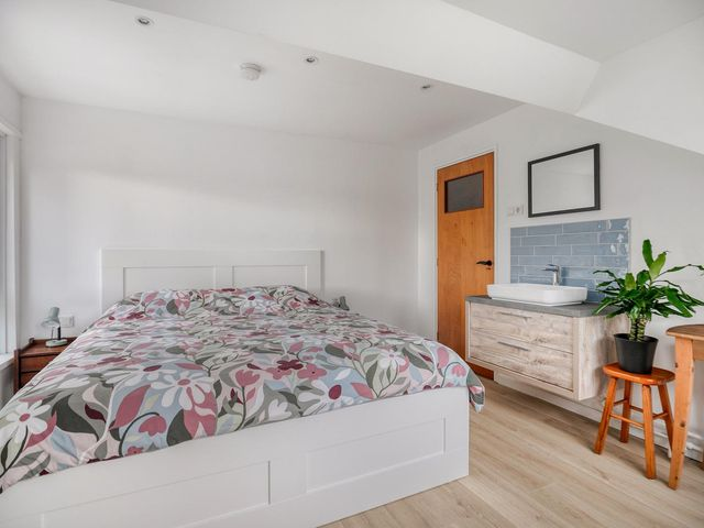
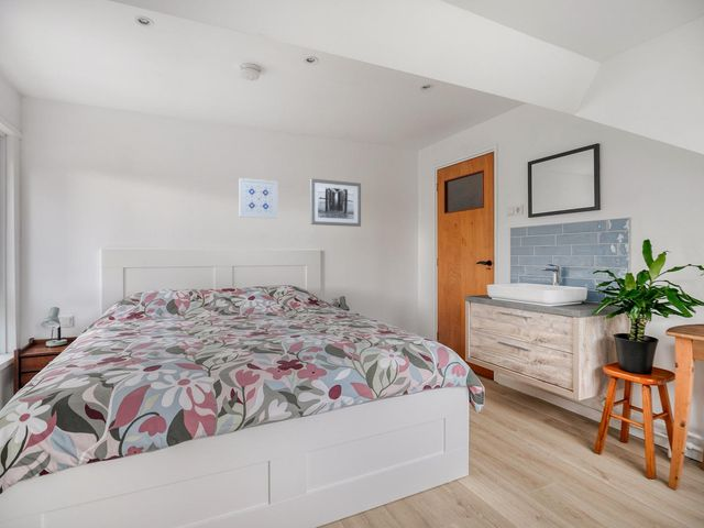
+ wall art [309,177,362,228]
+ wall art [239,177,278,220]
